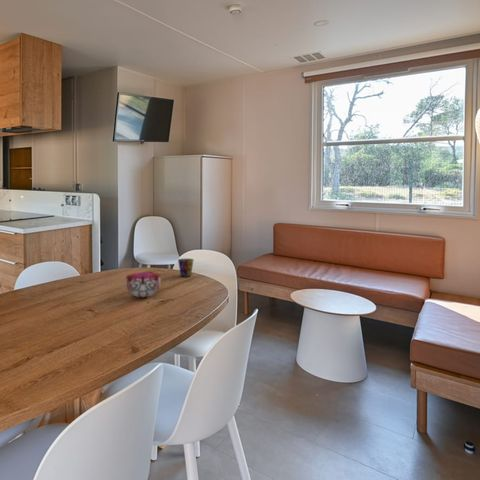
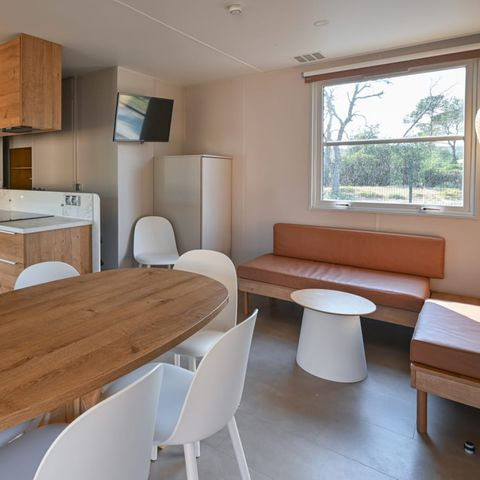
- cup [177,258,195,278]
- decorative bowl [125,272,162,298]
